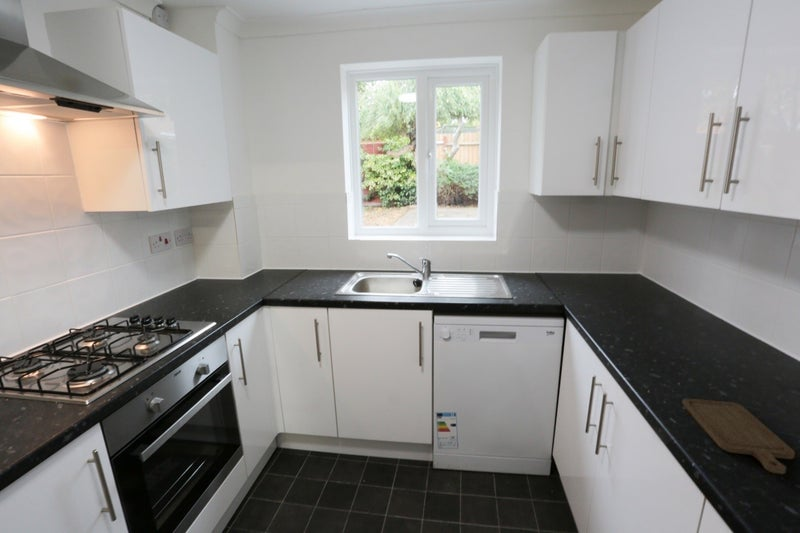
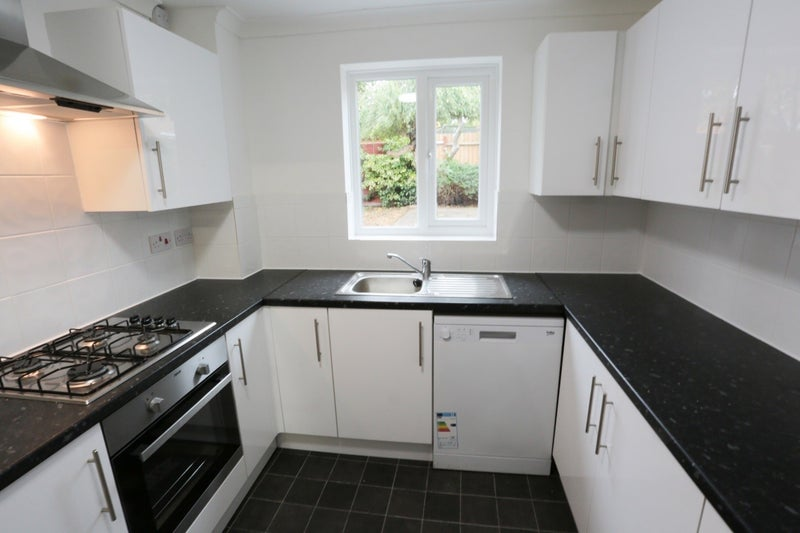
- chopping board [681,398,796,475]
